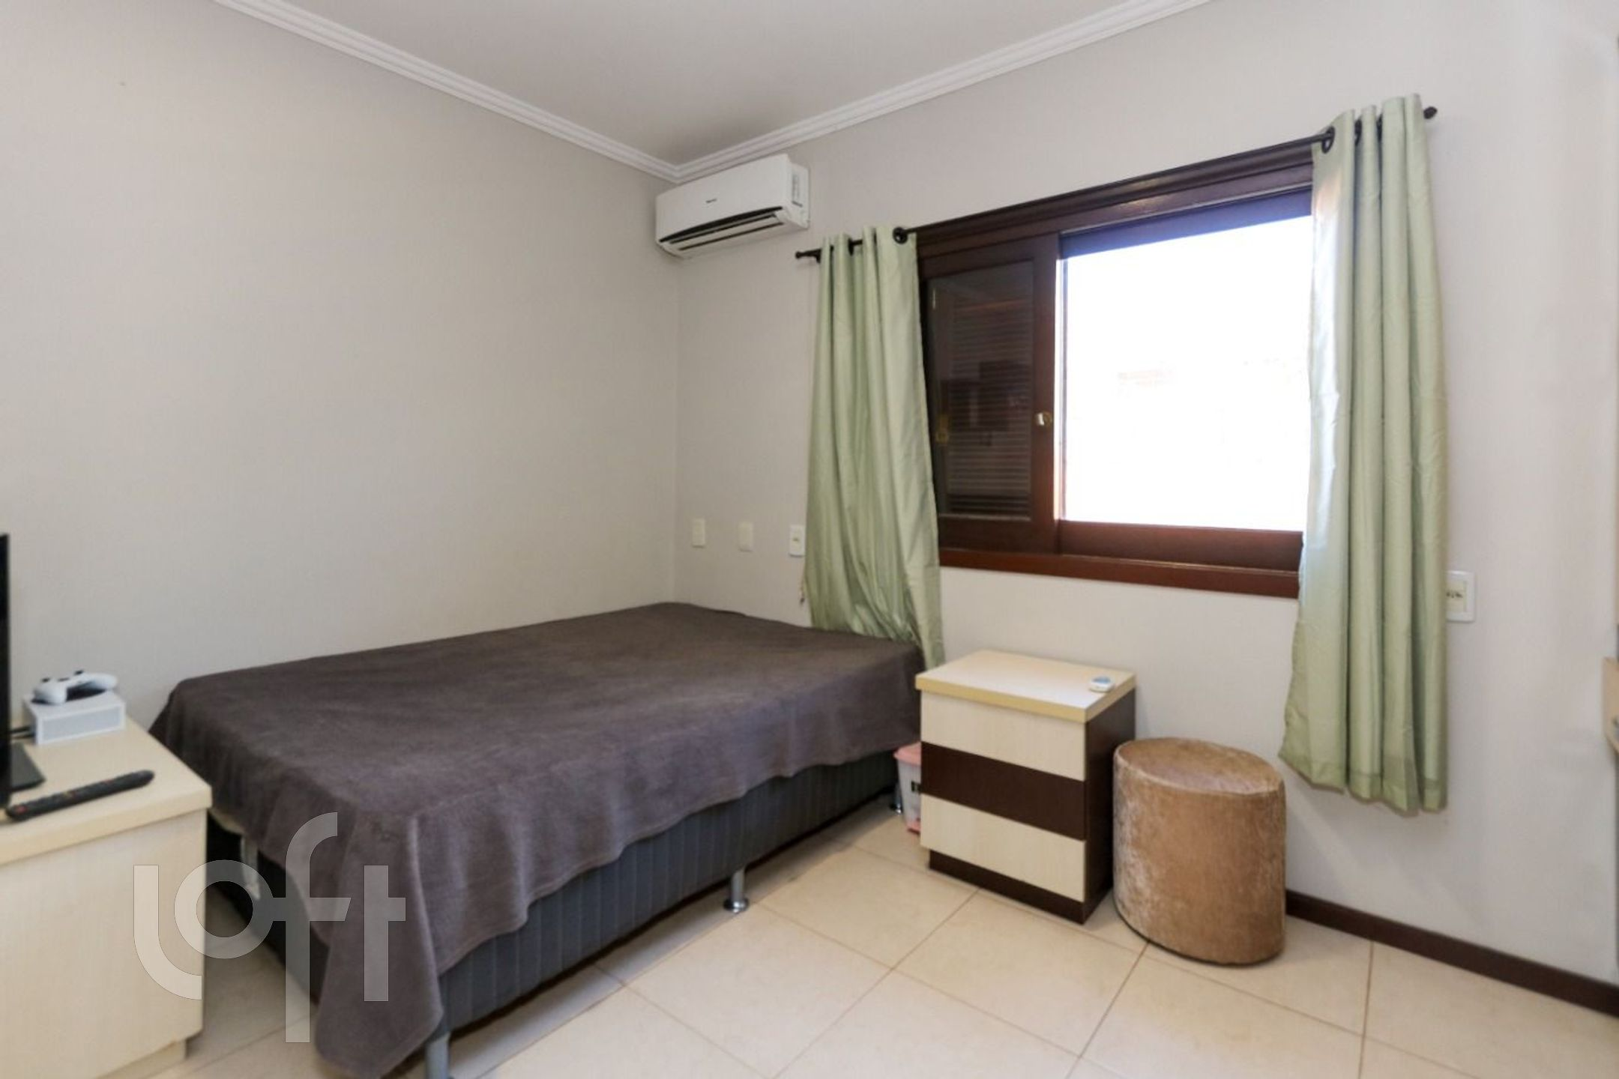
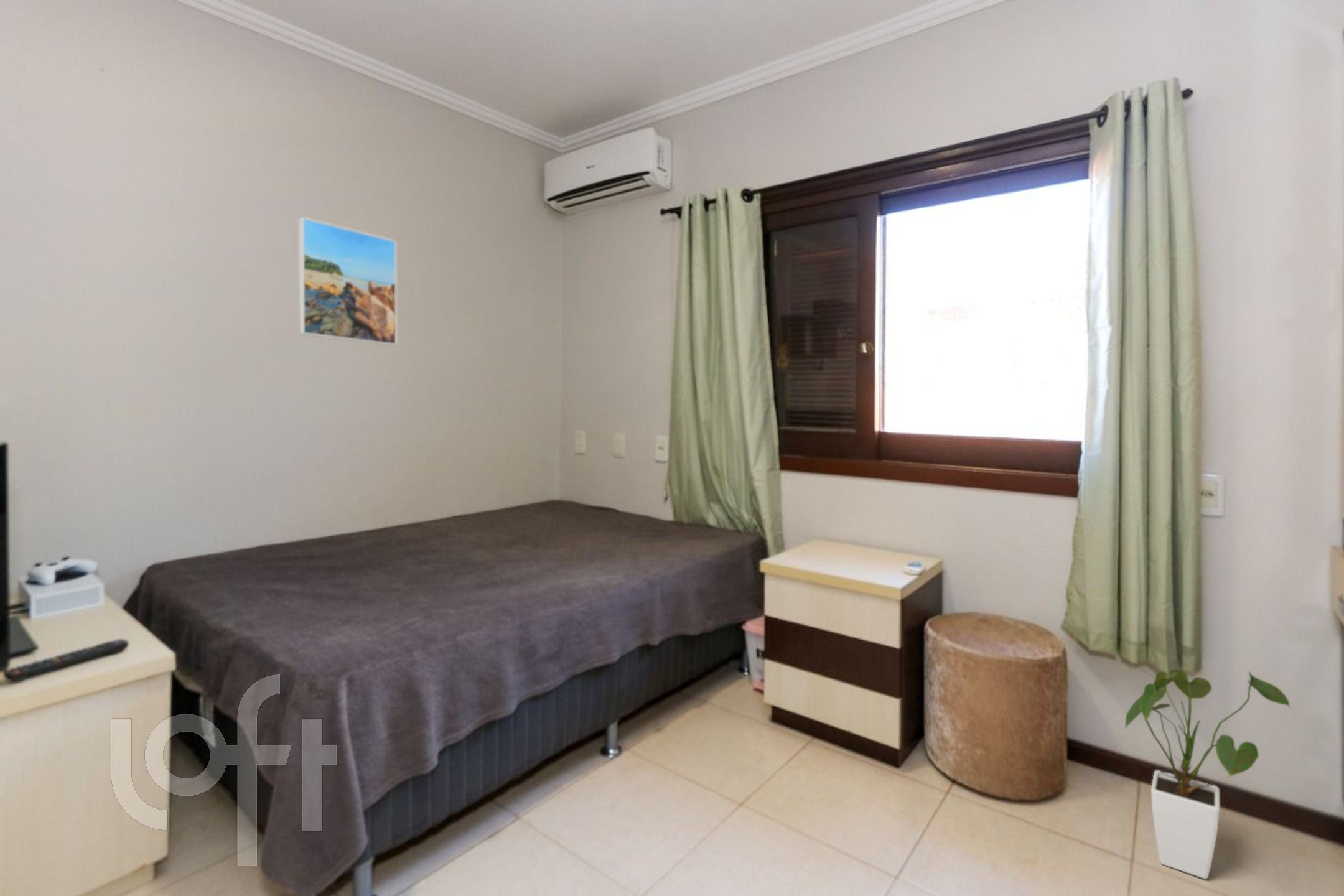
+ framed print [299,217,397,347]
+ house plant [1122,668,1292,880]
